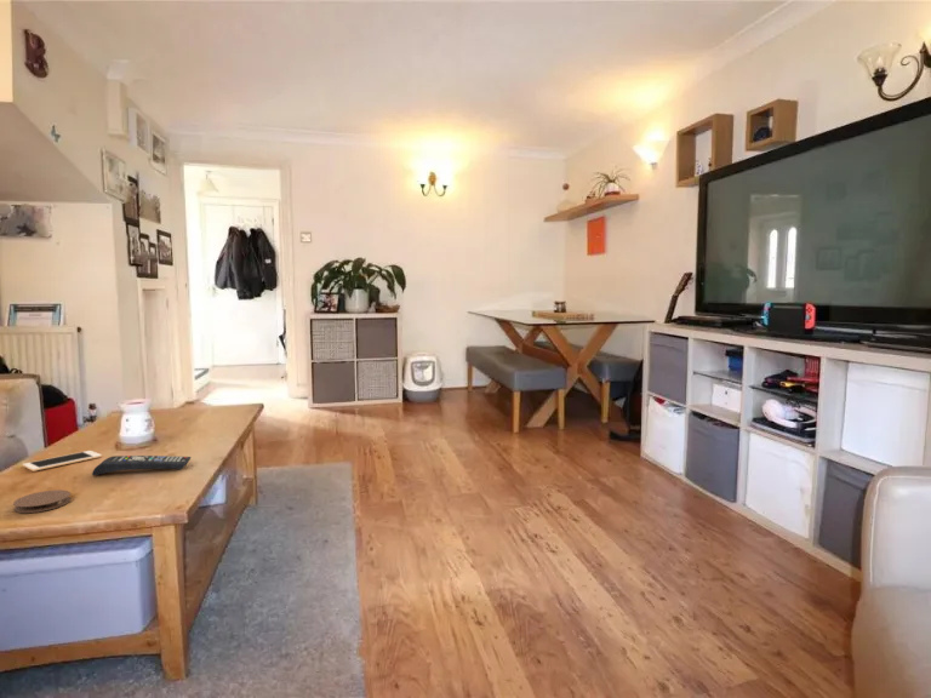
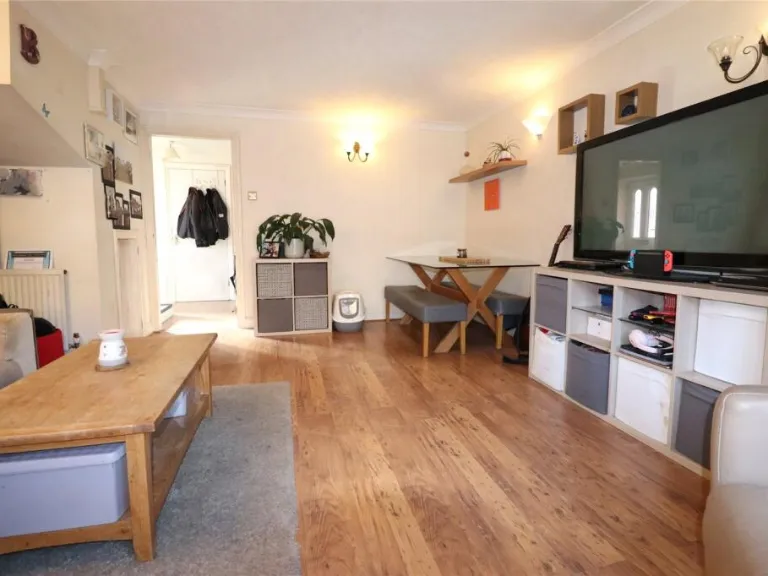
- remote control [91,454,192,476]
- cell phone [22,450,103,473]
- coaster [12,488,72,514]
